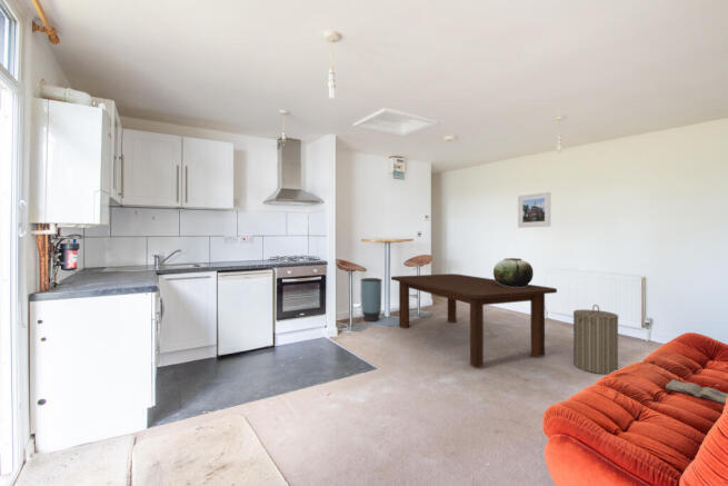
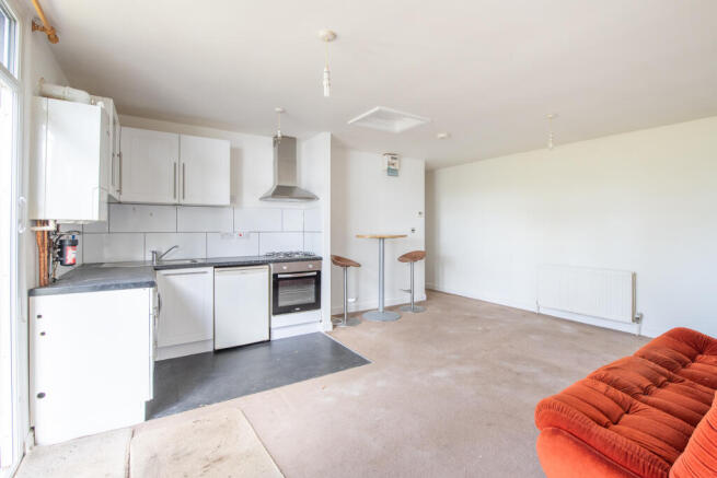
- laundry hamper [572,304,619,375]
- diary [665,378,728,405]
- trash can [359,277,383,323]
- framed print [517,191,551,229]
- dining table [390,272,558,368]
- ceramic pot [492,257,535,287]
